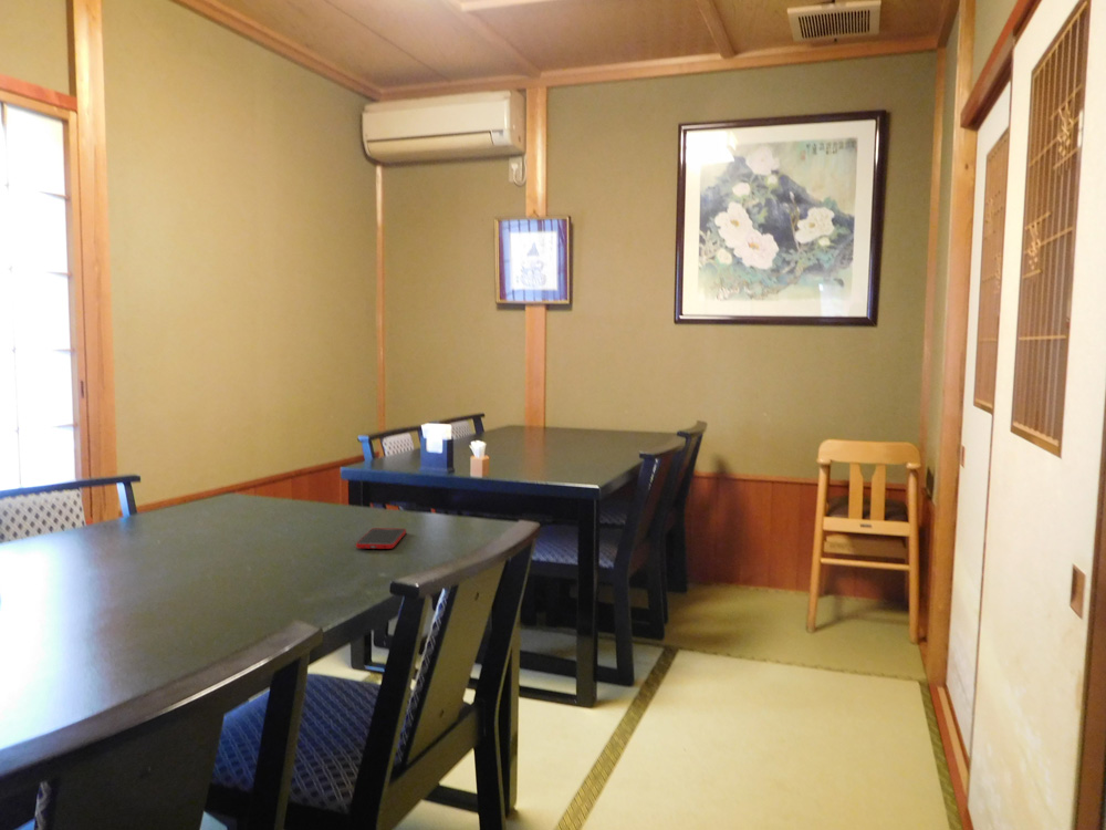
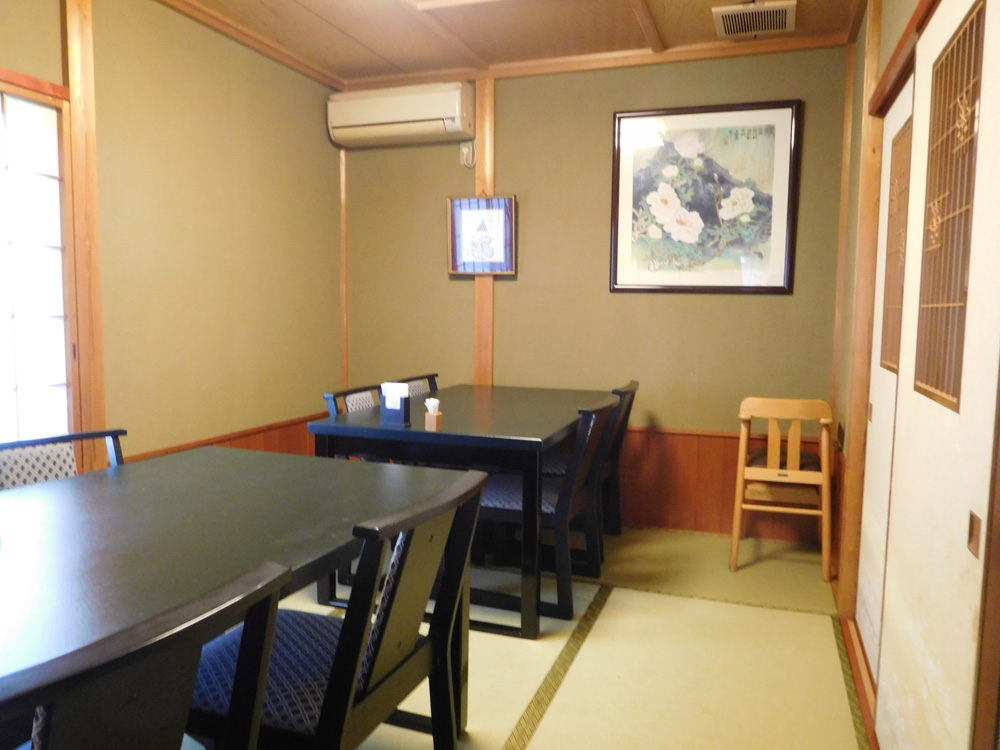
- cell phone [355,527,407,550]
